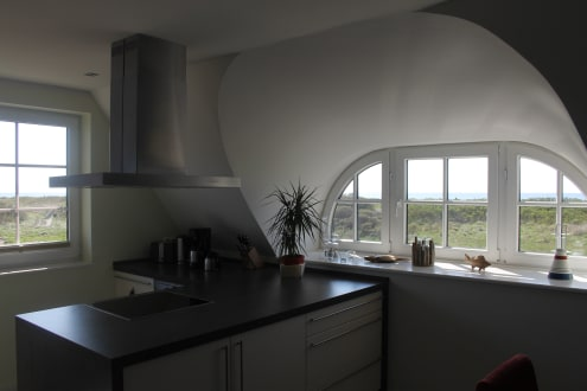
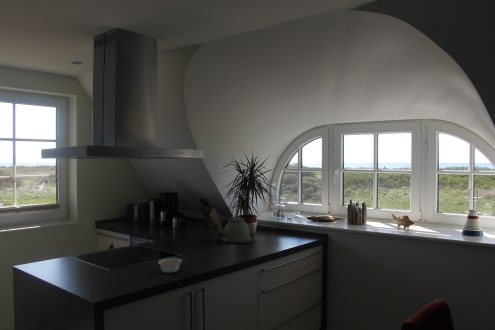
+ legume [157,255,186,274]
+ kettle [214,205,253,245]
